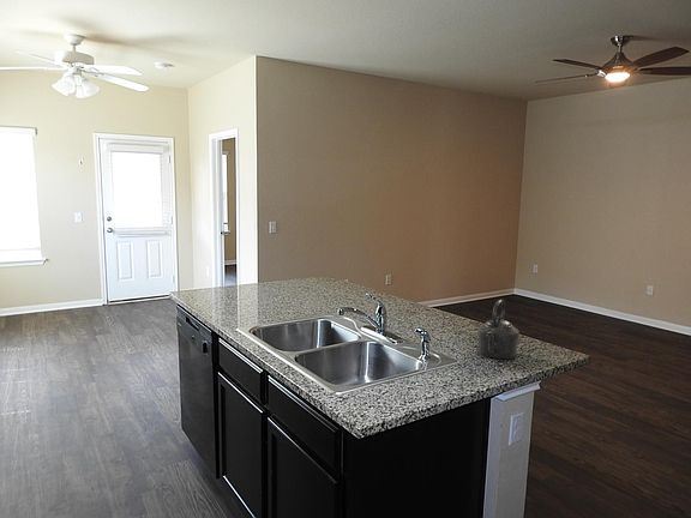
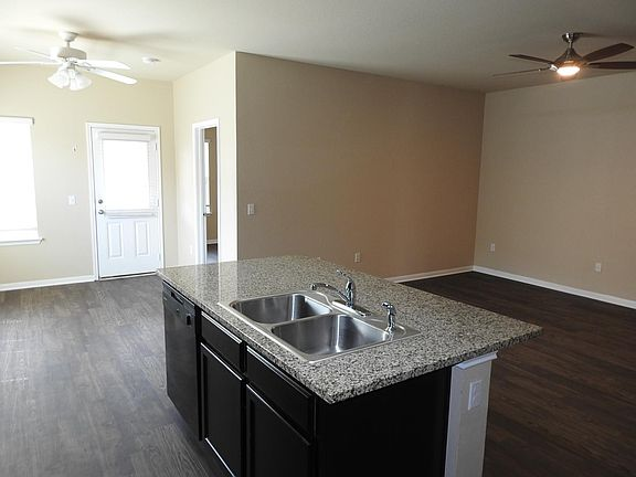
- kettle [476,299,521,360]
